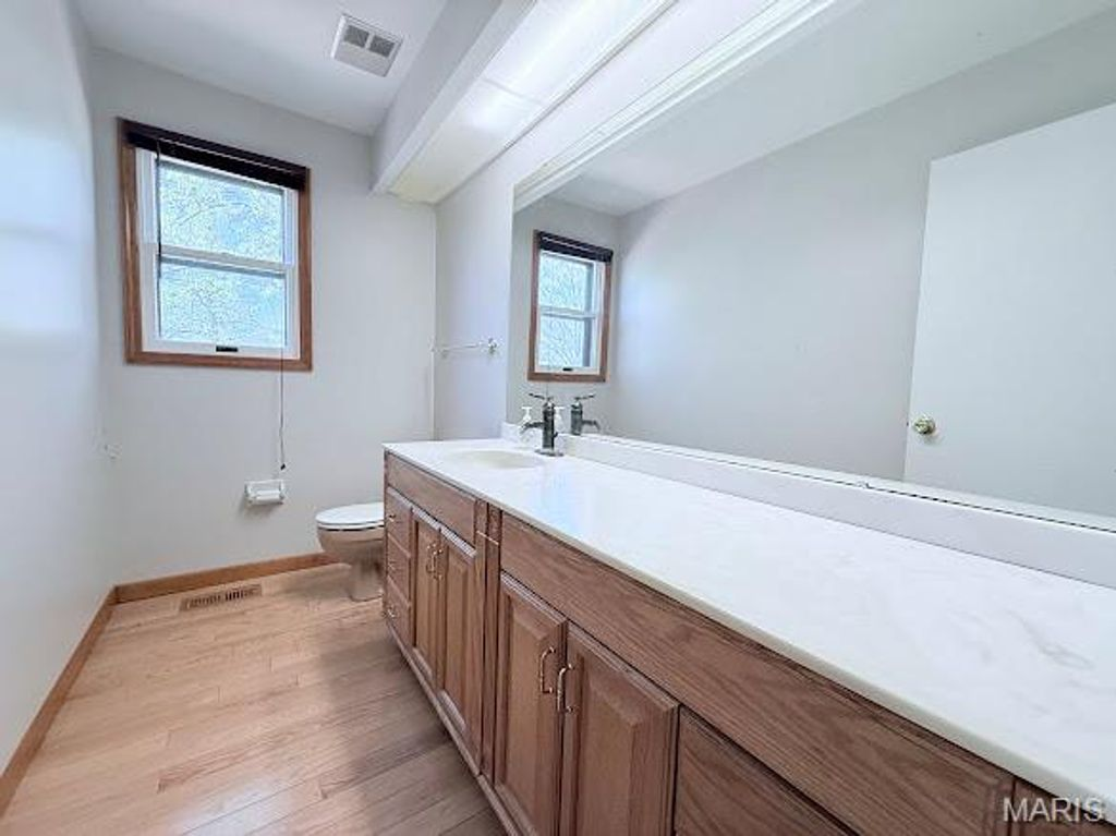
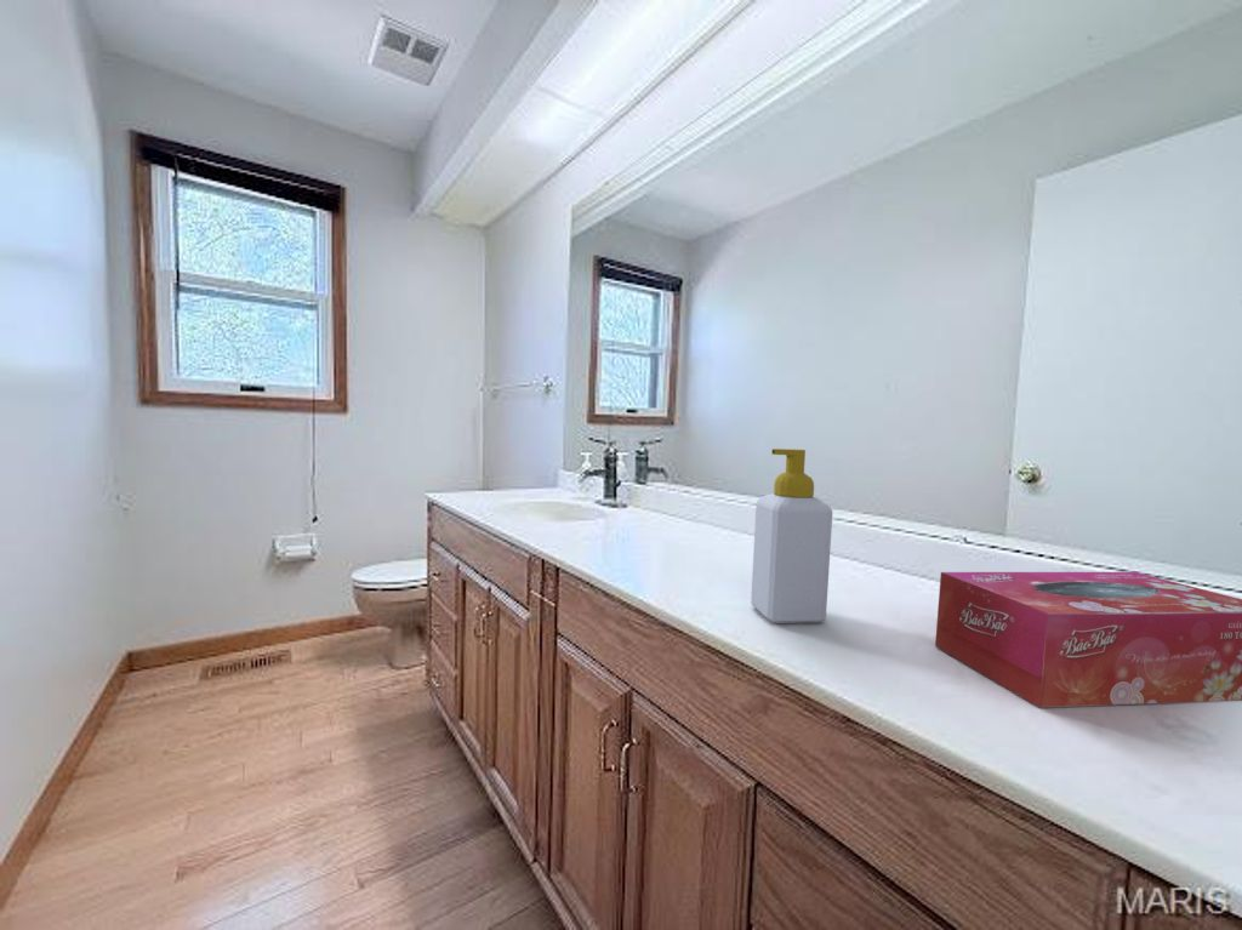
+ tissue box [934,571,1242,708]
+ soap bottle [750,447,833,624]
